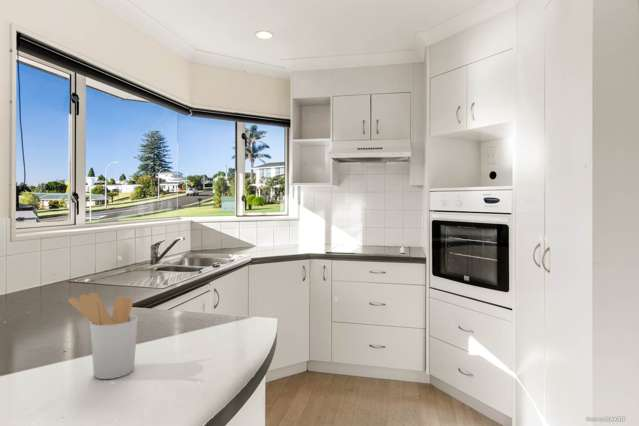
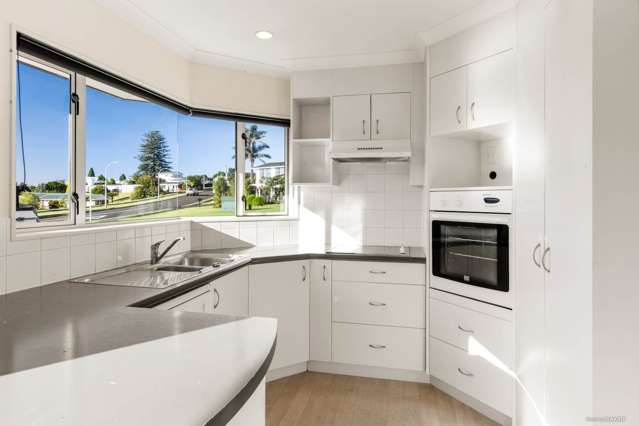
- utensil holder [67,292,139,380]
